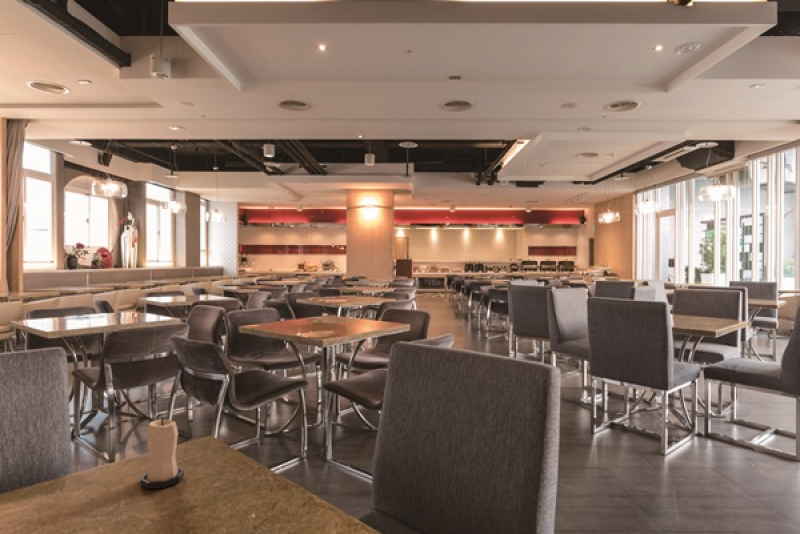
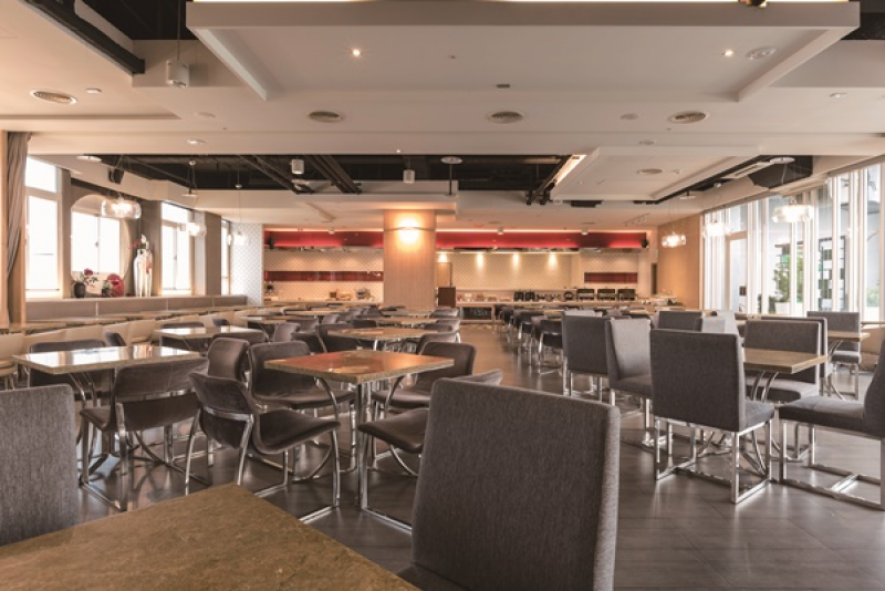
- candle [139,416,185,490]
